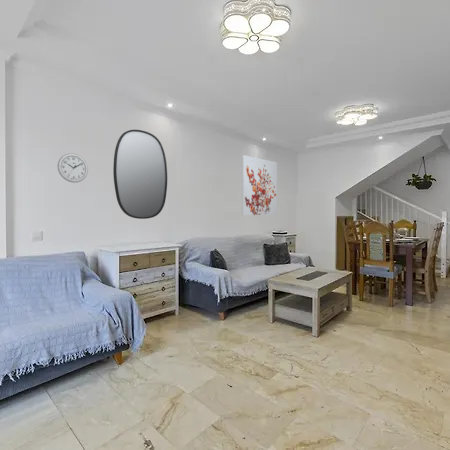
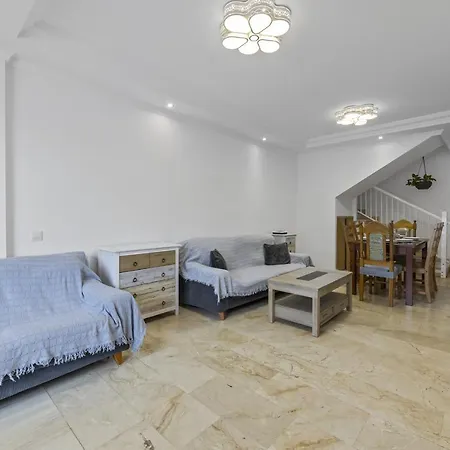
- home mirror [112,129,168,220]
- wall clock [57,152,89,184]
- wall art [240,154,278,216]
